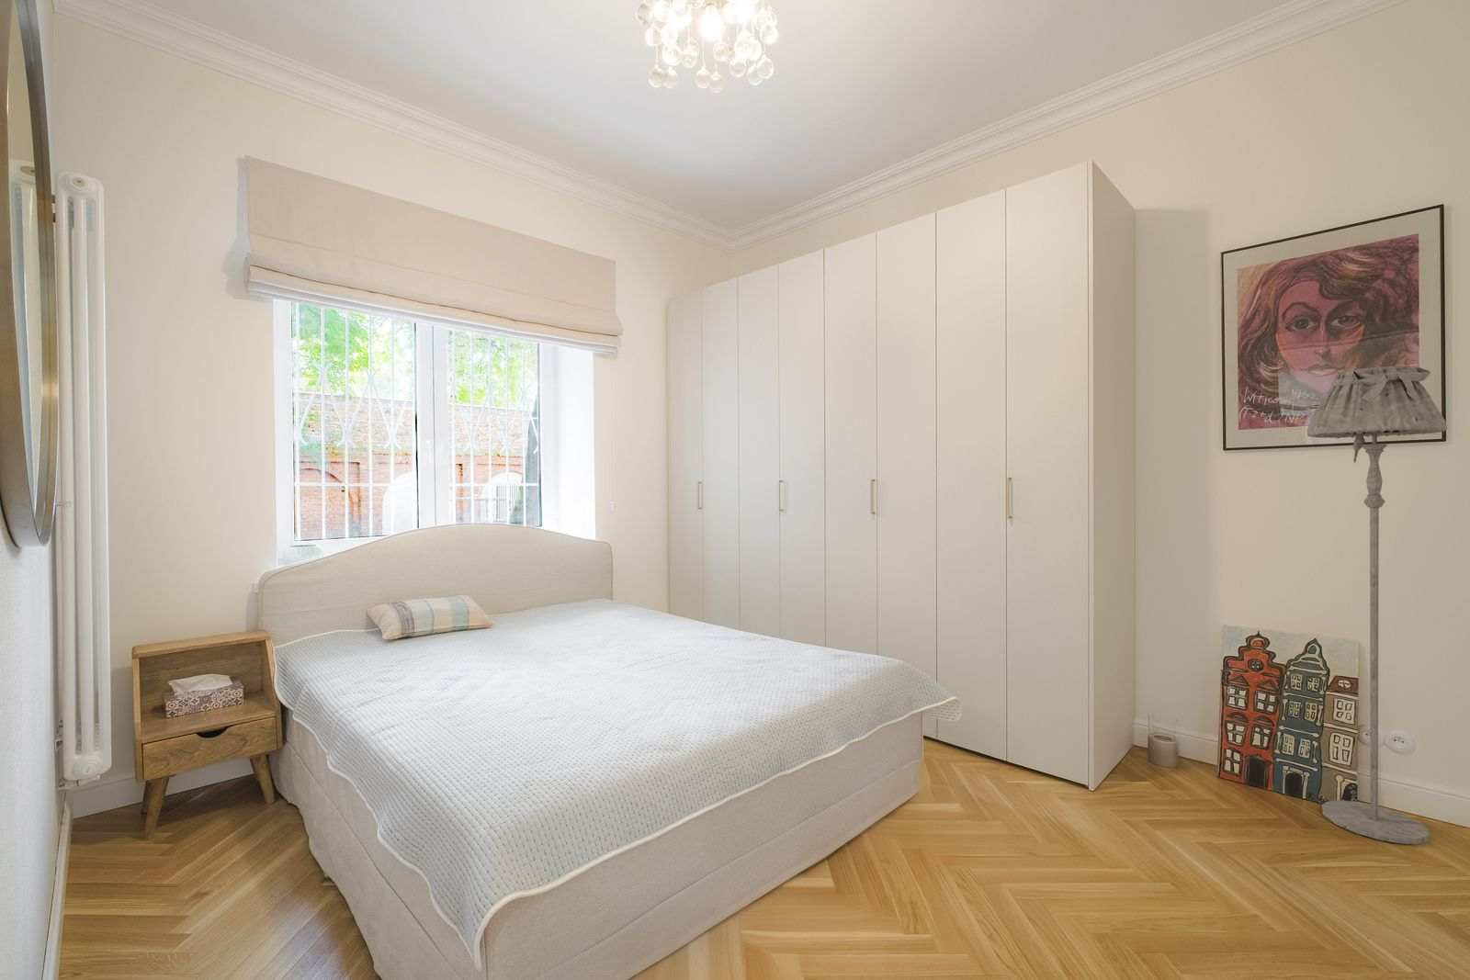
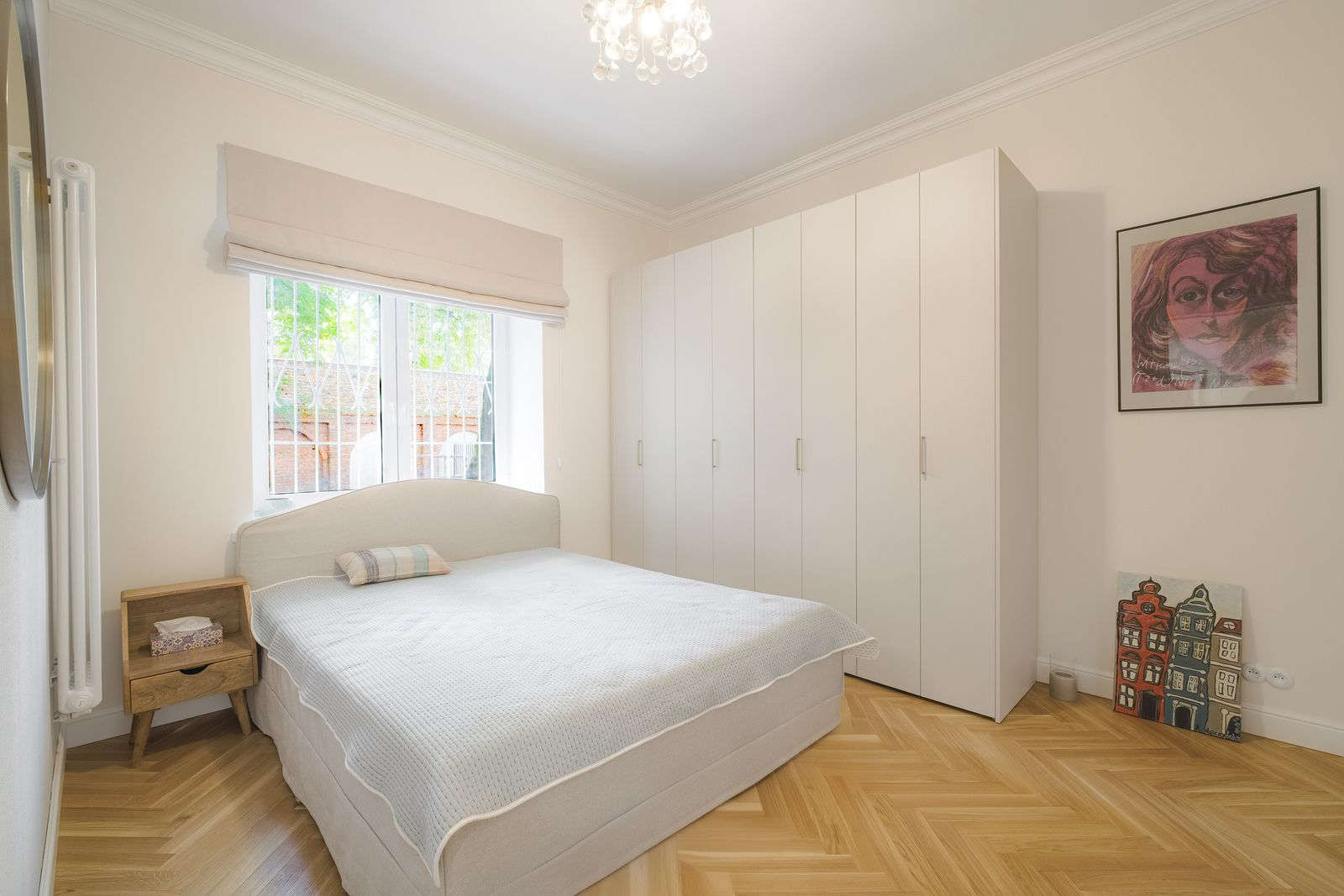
- floor lamp [1306,364,1448,845]
